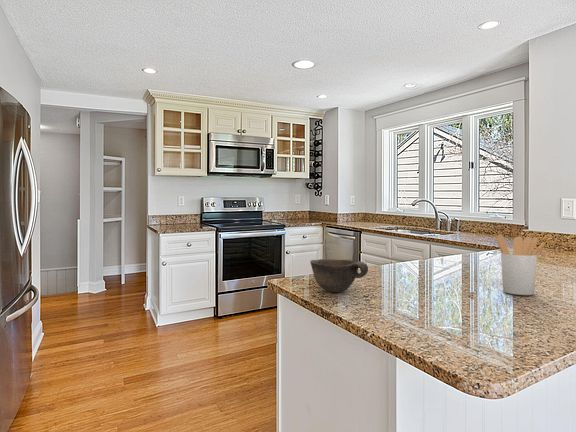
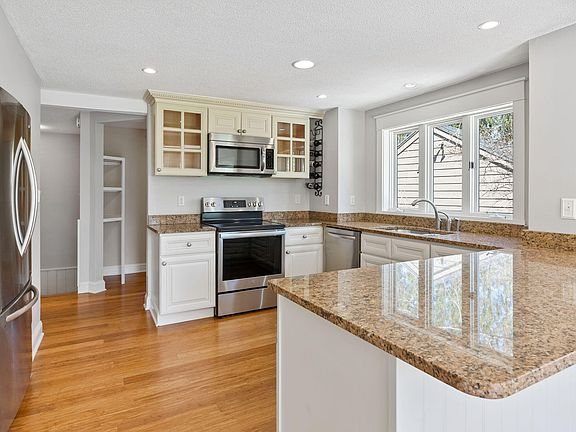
- utensil holder [495,233,546,296]
- bowl [309,258,369,293]
